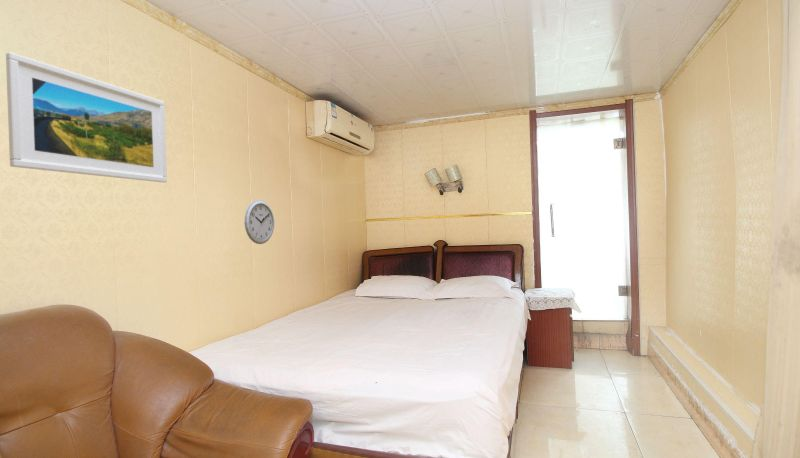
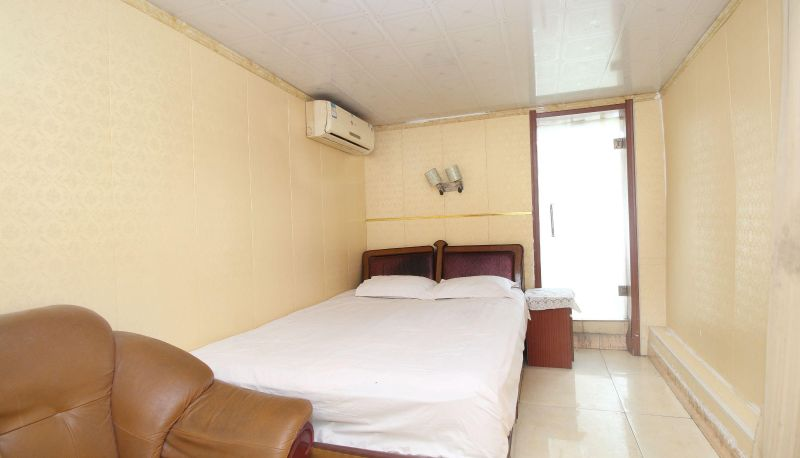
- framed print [5,51,168,183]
- wall clock [244,199,275,245]
